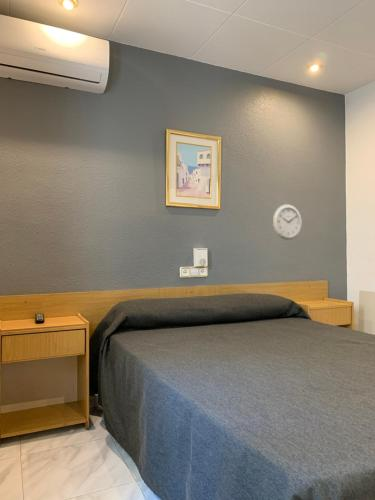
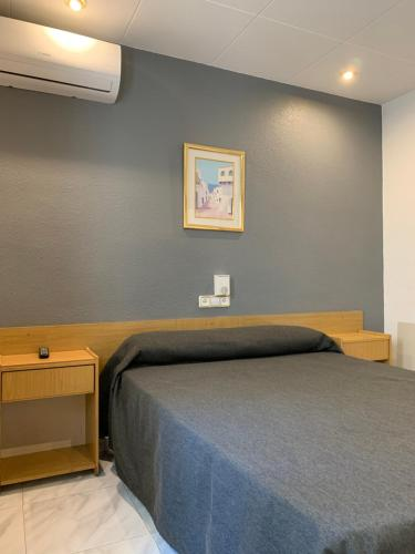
- wall clock [272,203,303,241]
